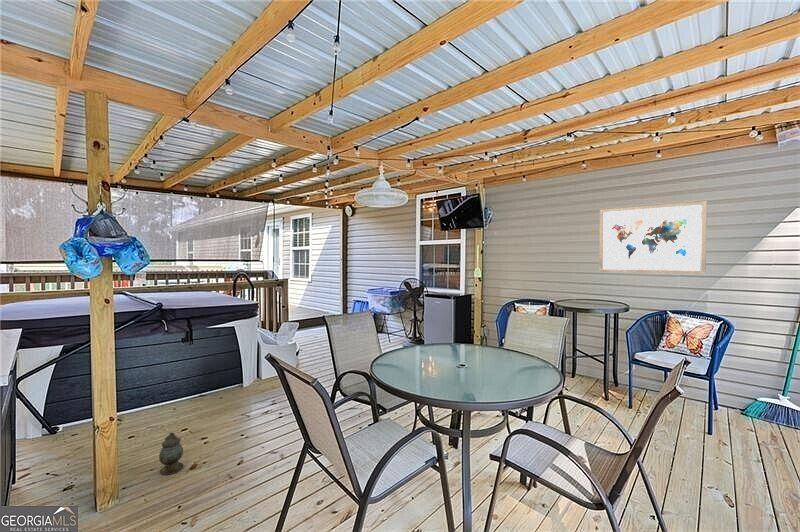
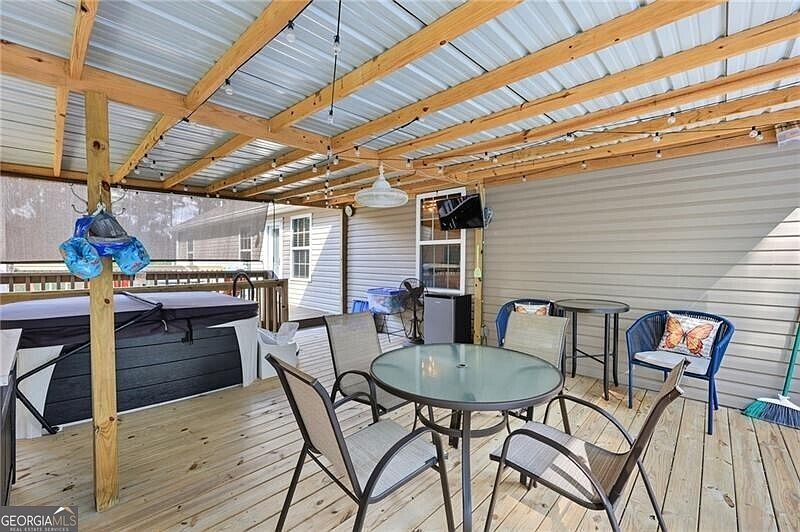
- lantern [158,432,184,476]
- wall art [598,200,708,275]
